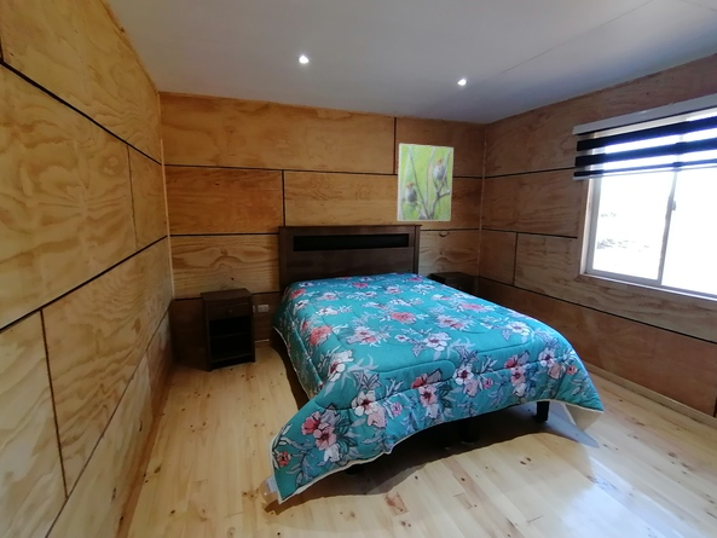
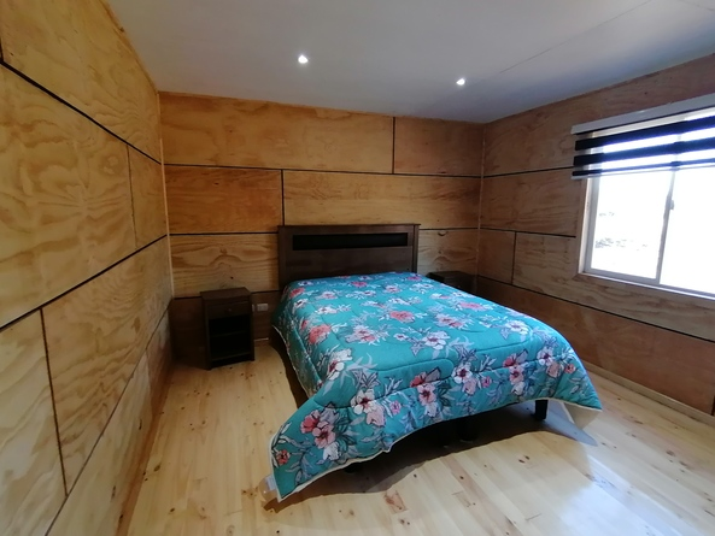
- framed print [397,143,455,222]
